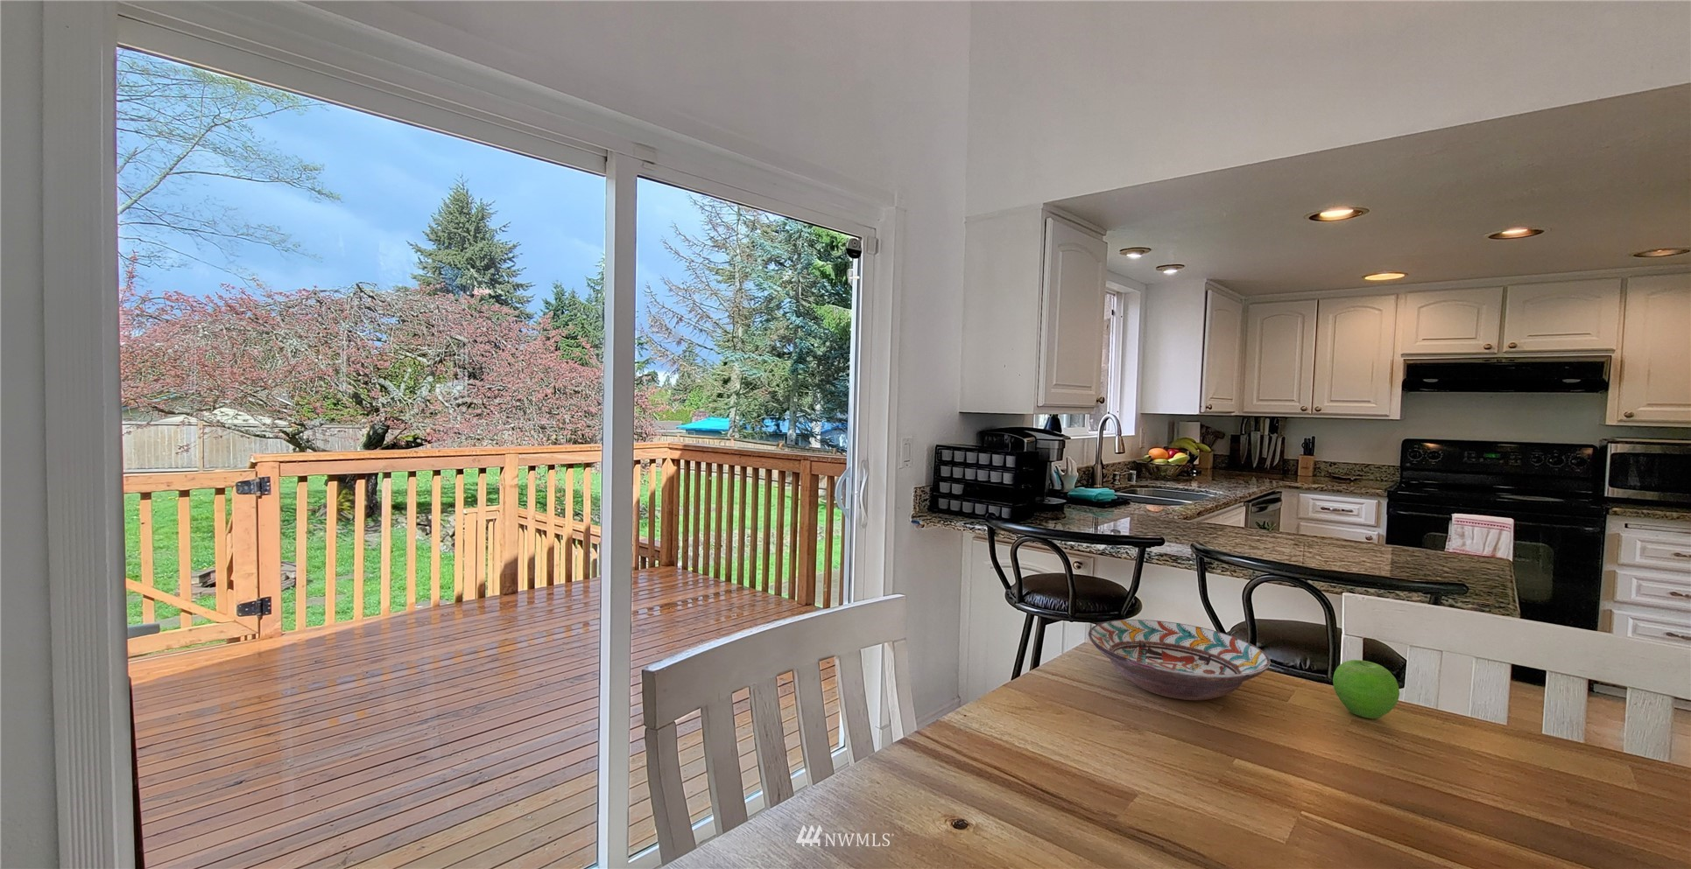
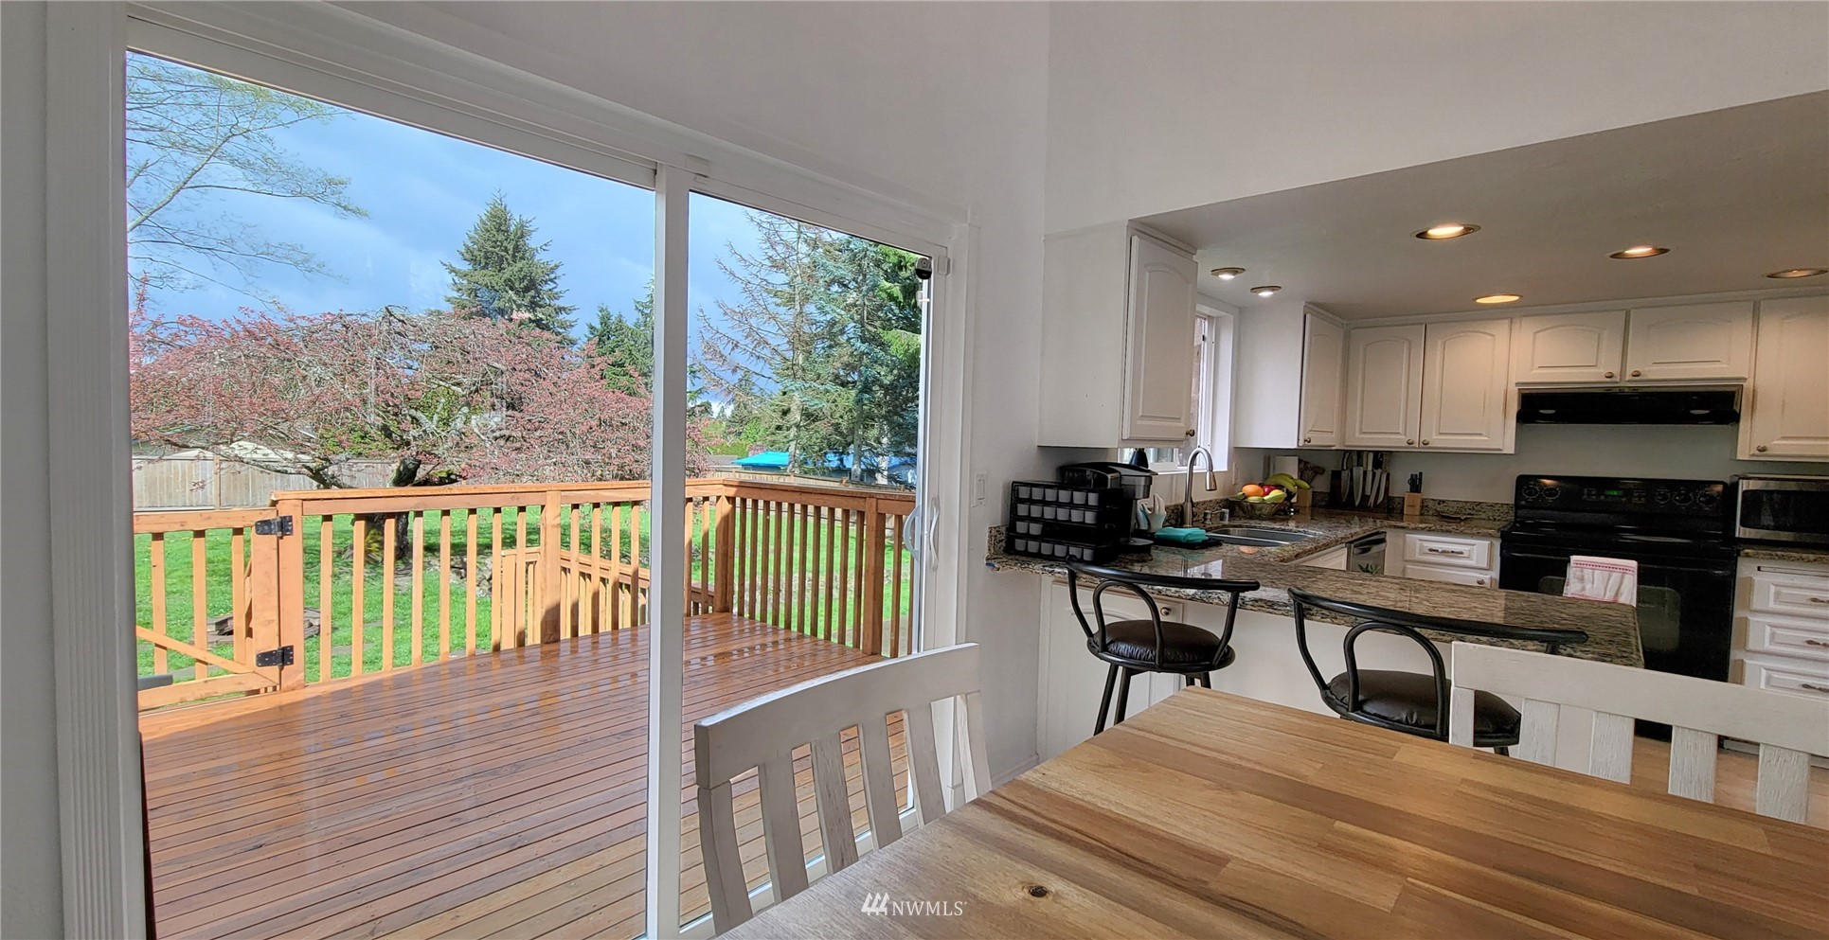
- decorative bowl [1088,618,1272,701]
- fruit [1332,660,1400,719]
